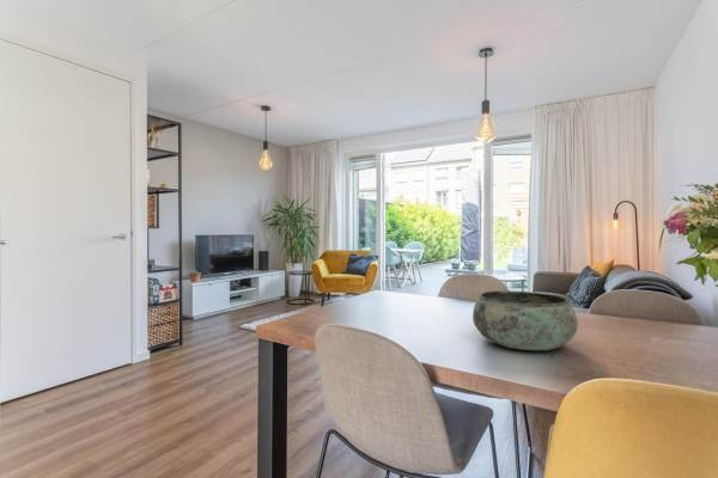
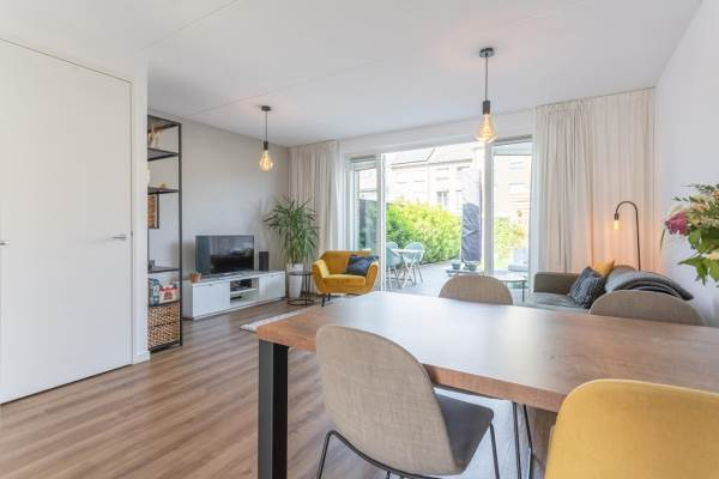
- bowl [471,289,579,351]
